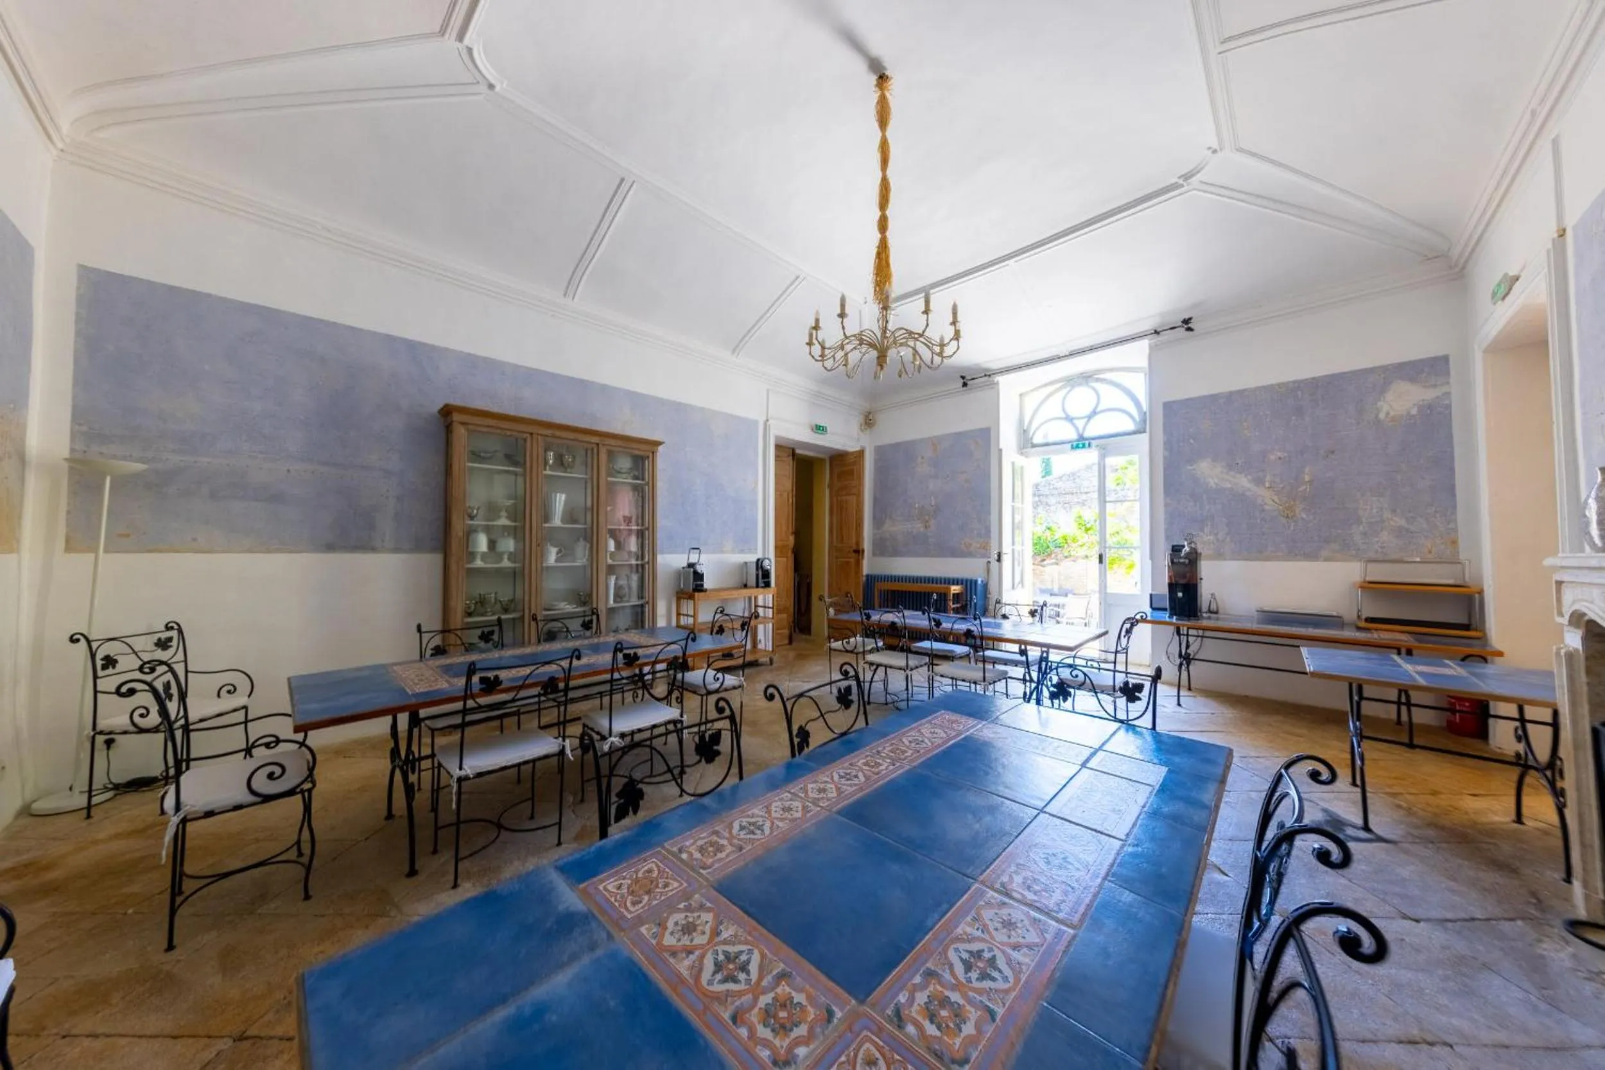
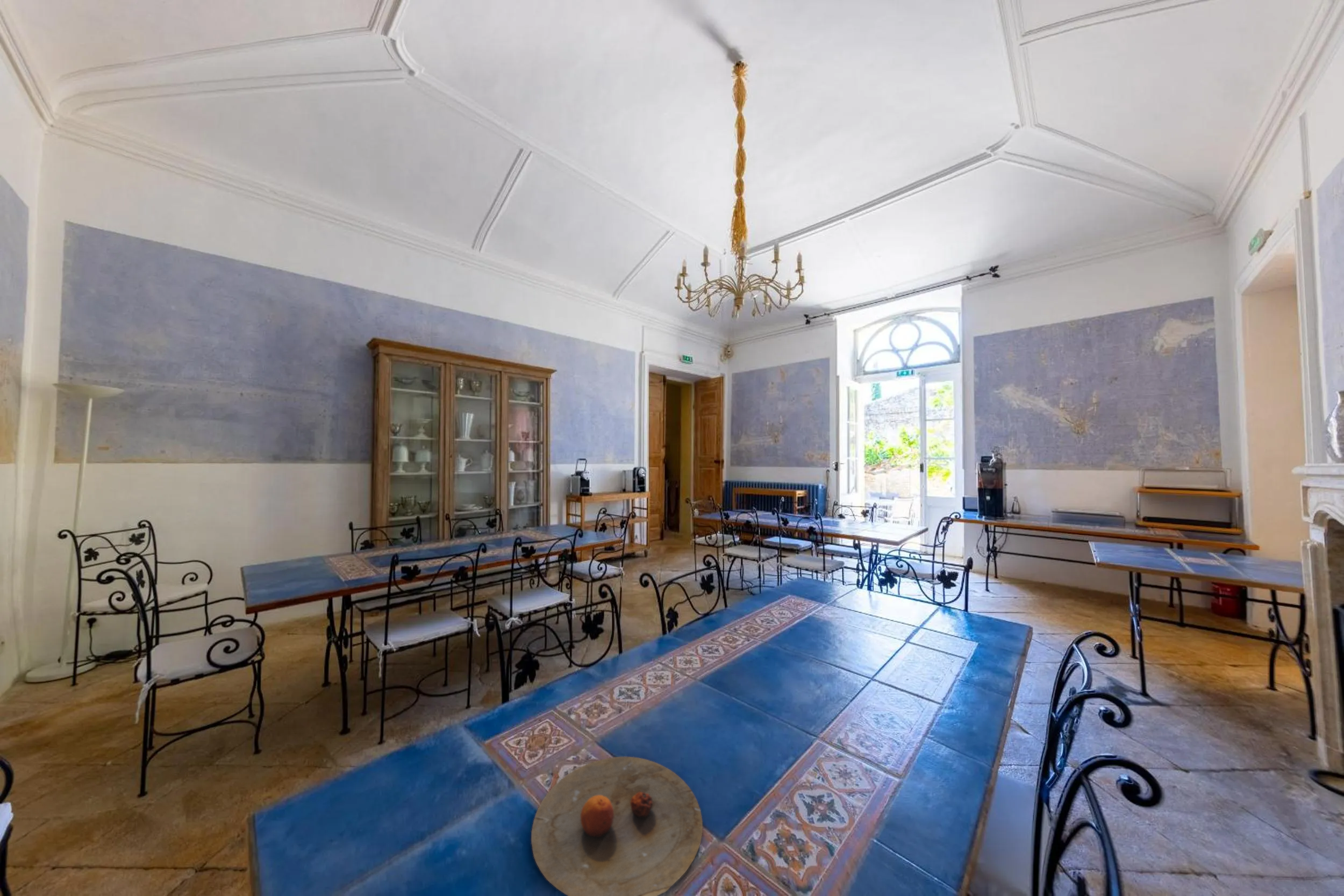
+ plate [531,756,703,896]
